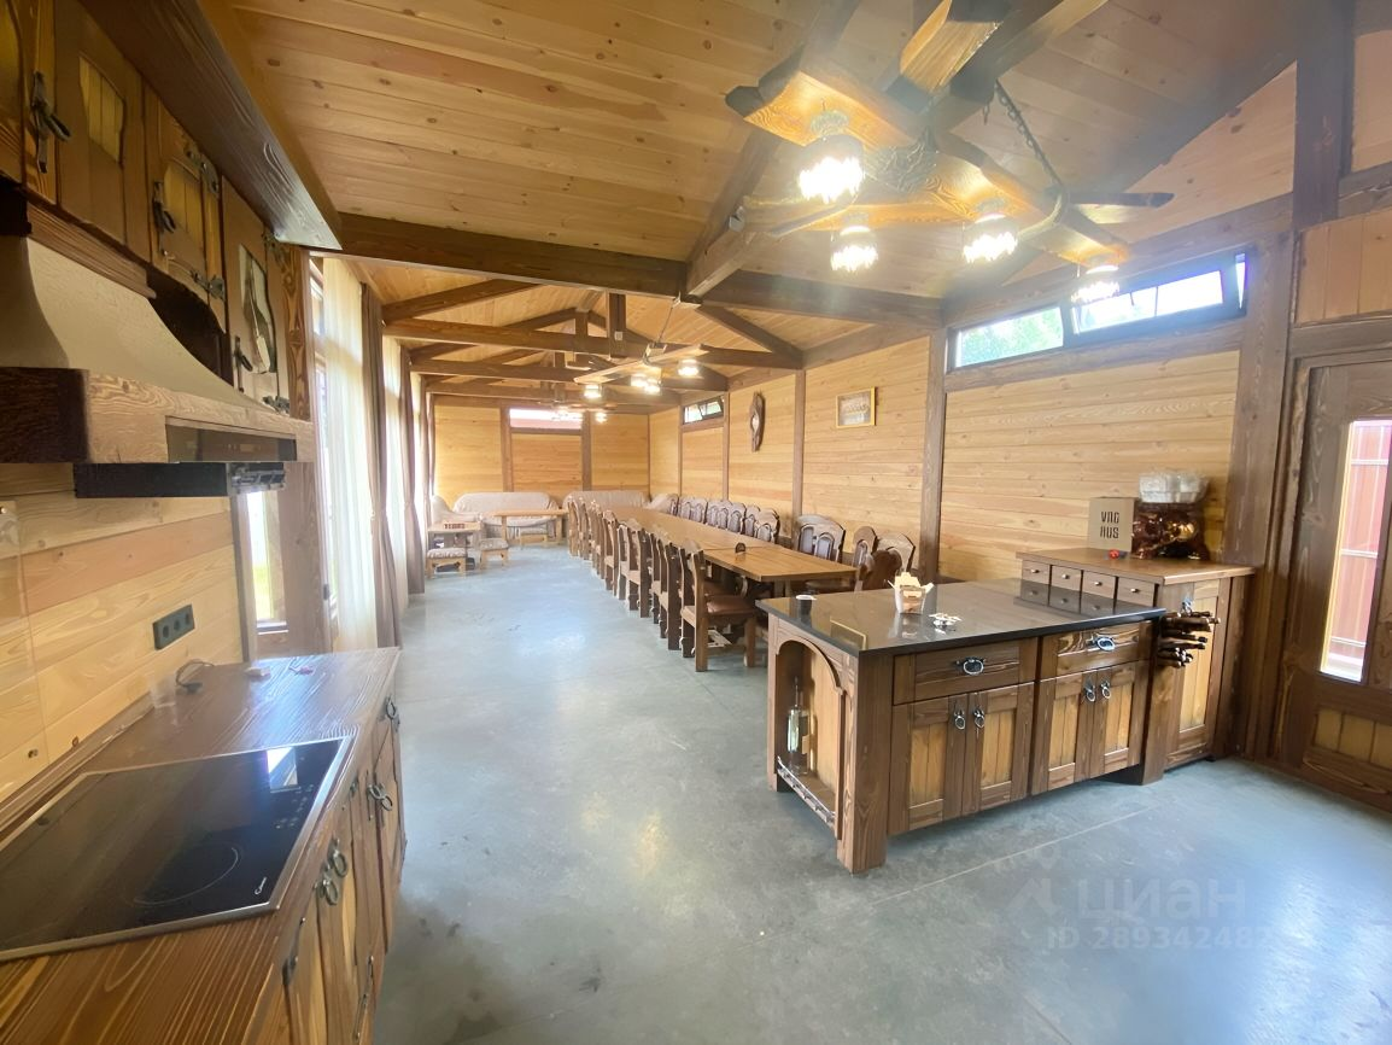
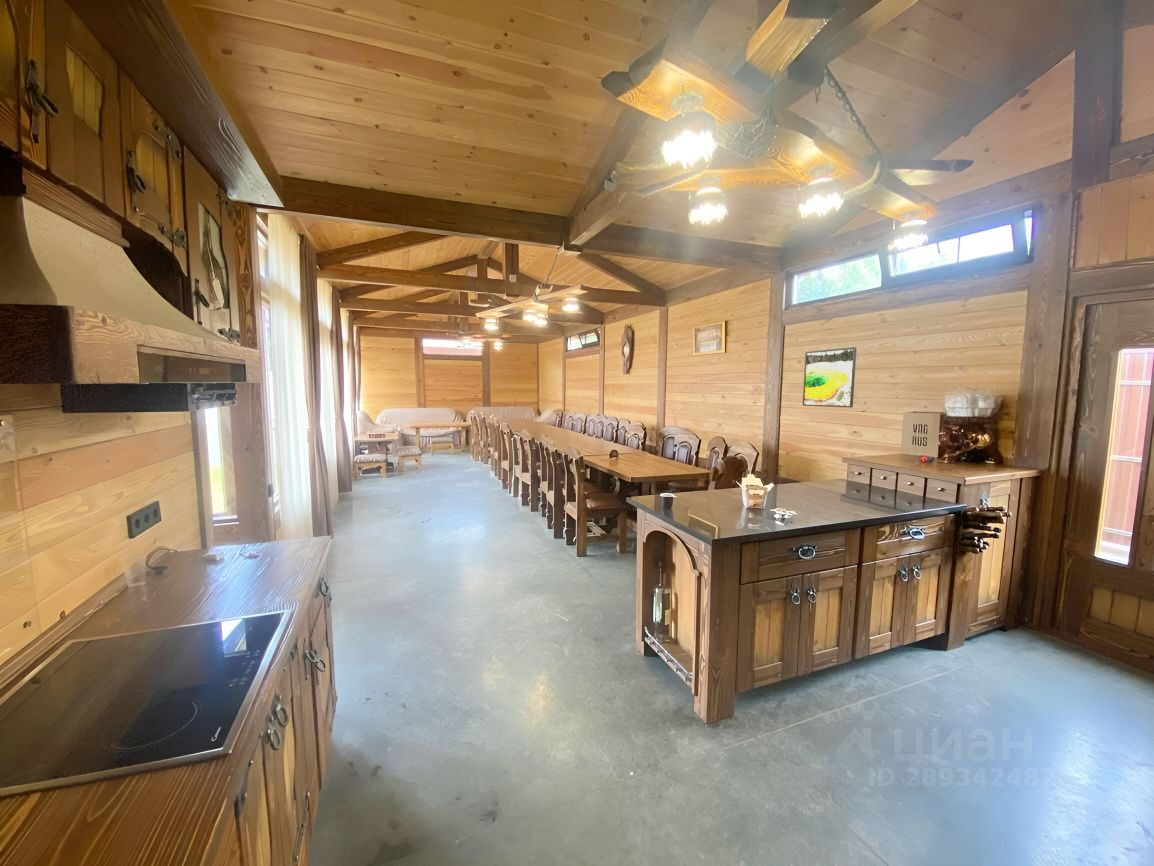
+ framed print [802,346,857,409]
